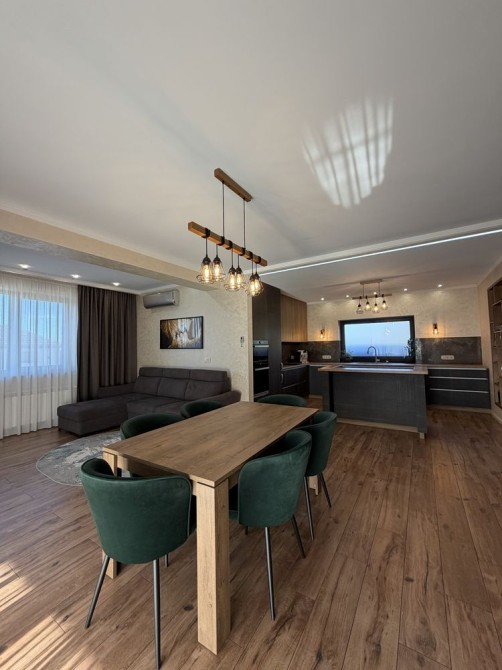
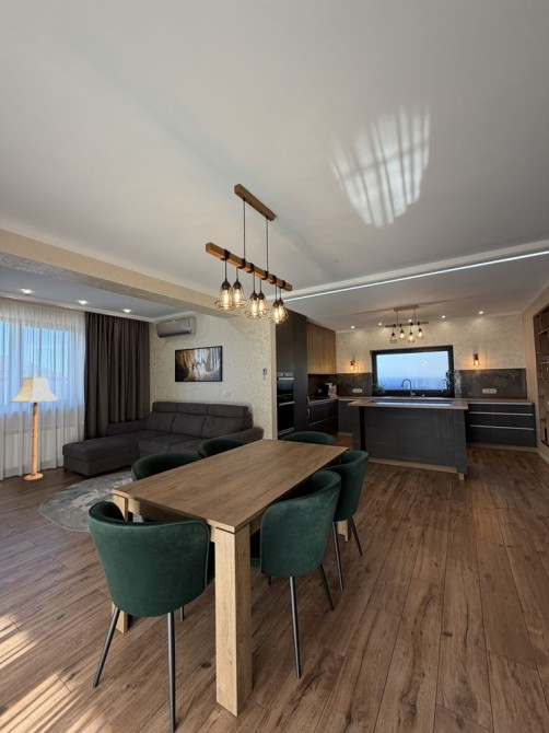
+ floor lamp [10,374,58,481]
